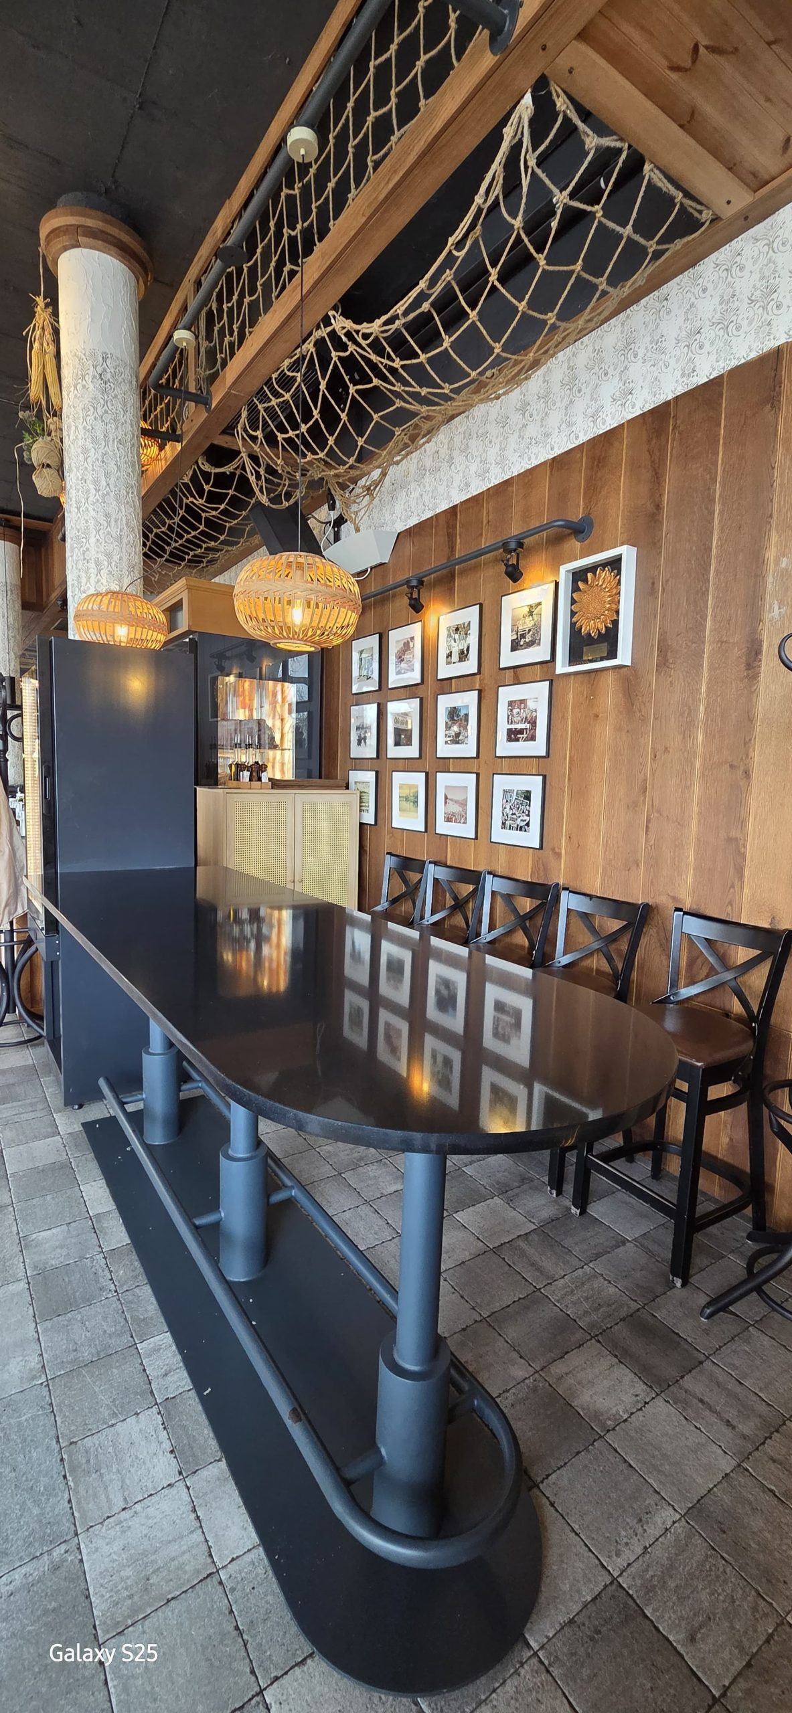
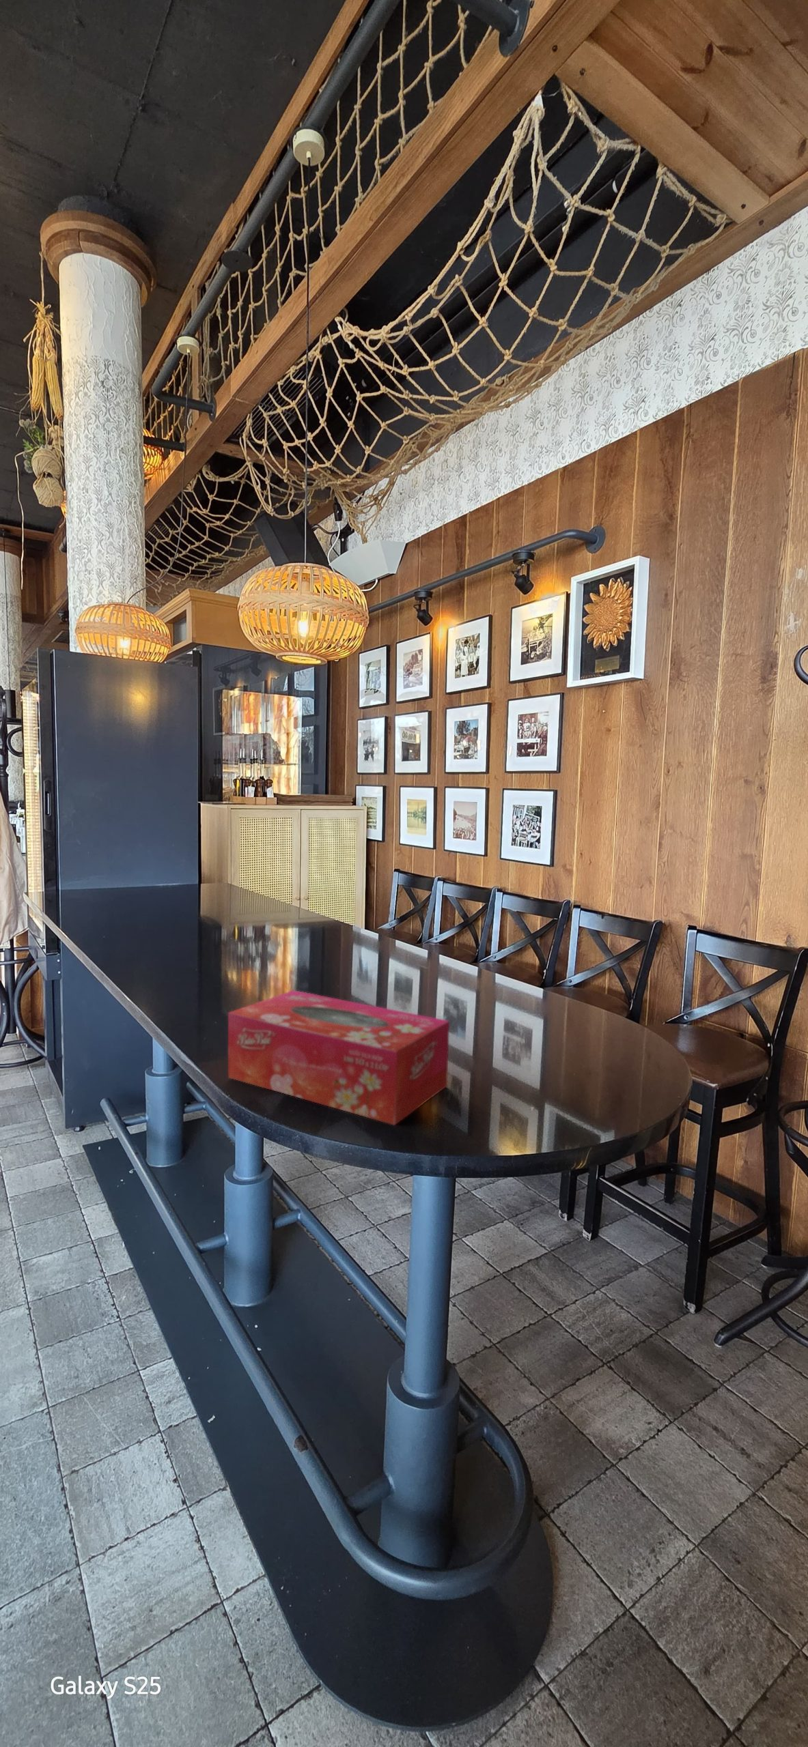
+ tissue box [227,989,450,1126]
